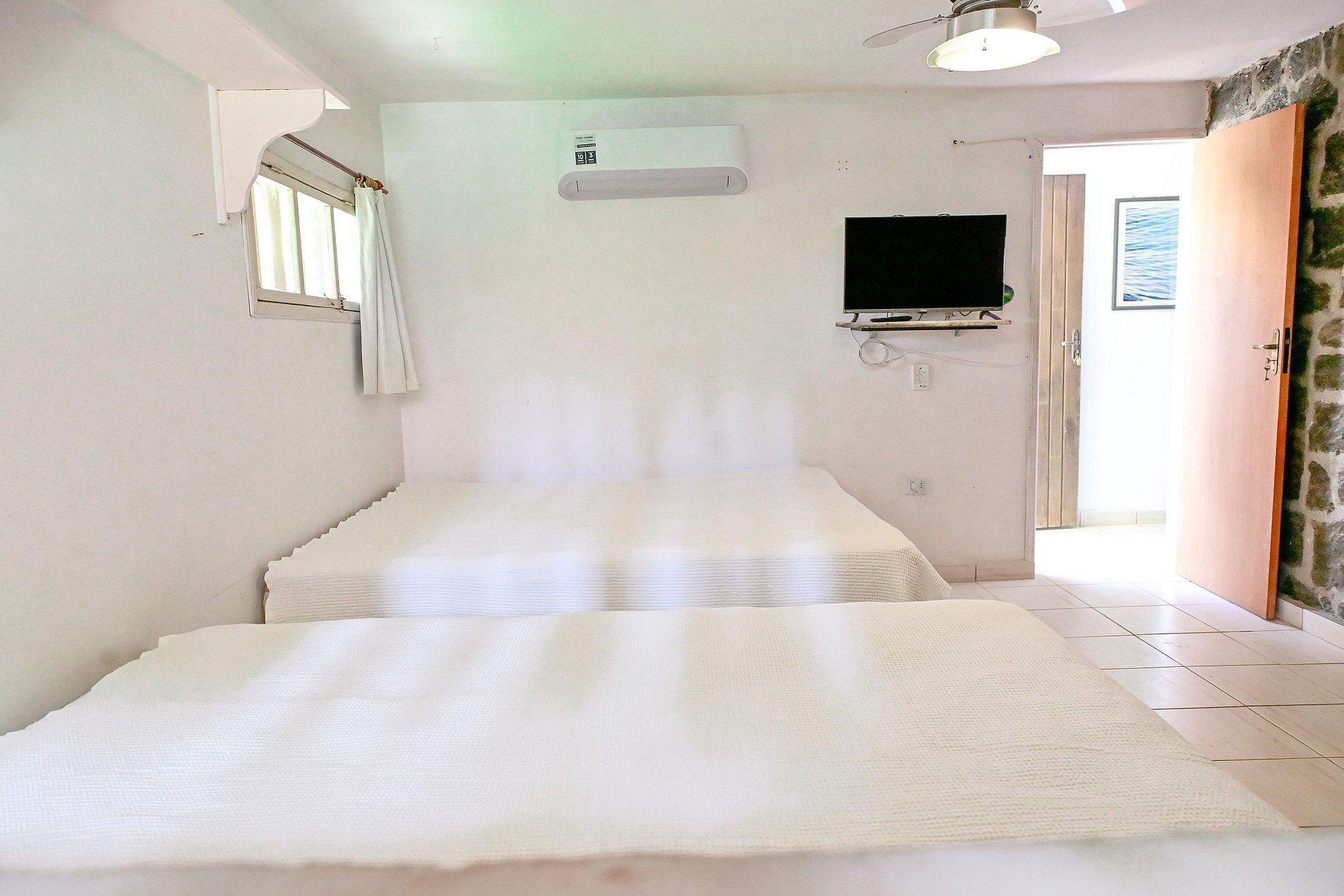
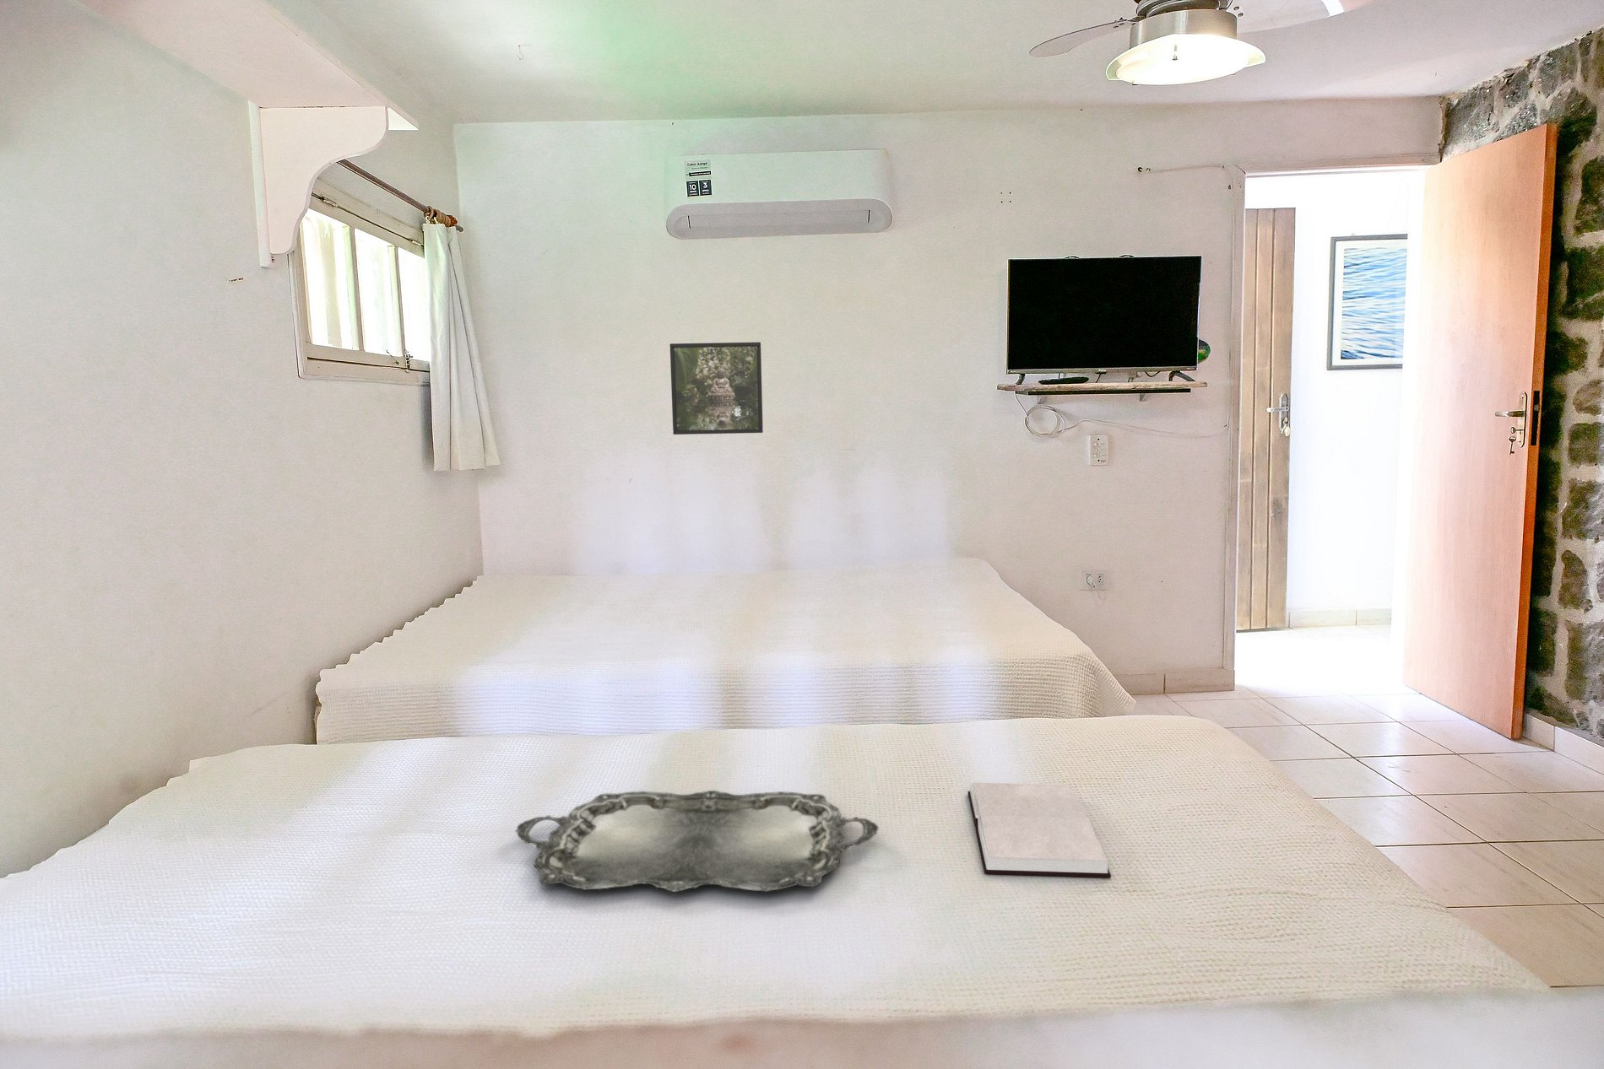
+ serving tray [514,790,880,892]
+ hardback book [967,781,1112,878]
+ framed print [668,341,764,435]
